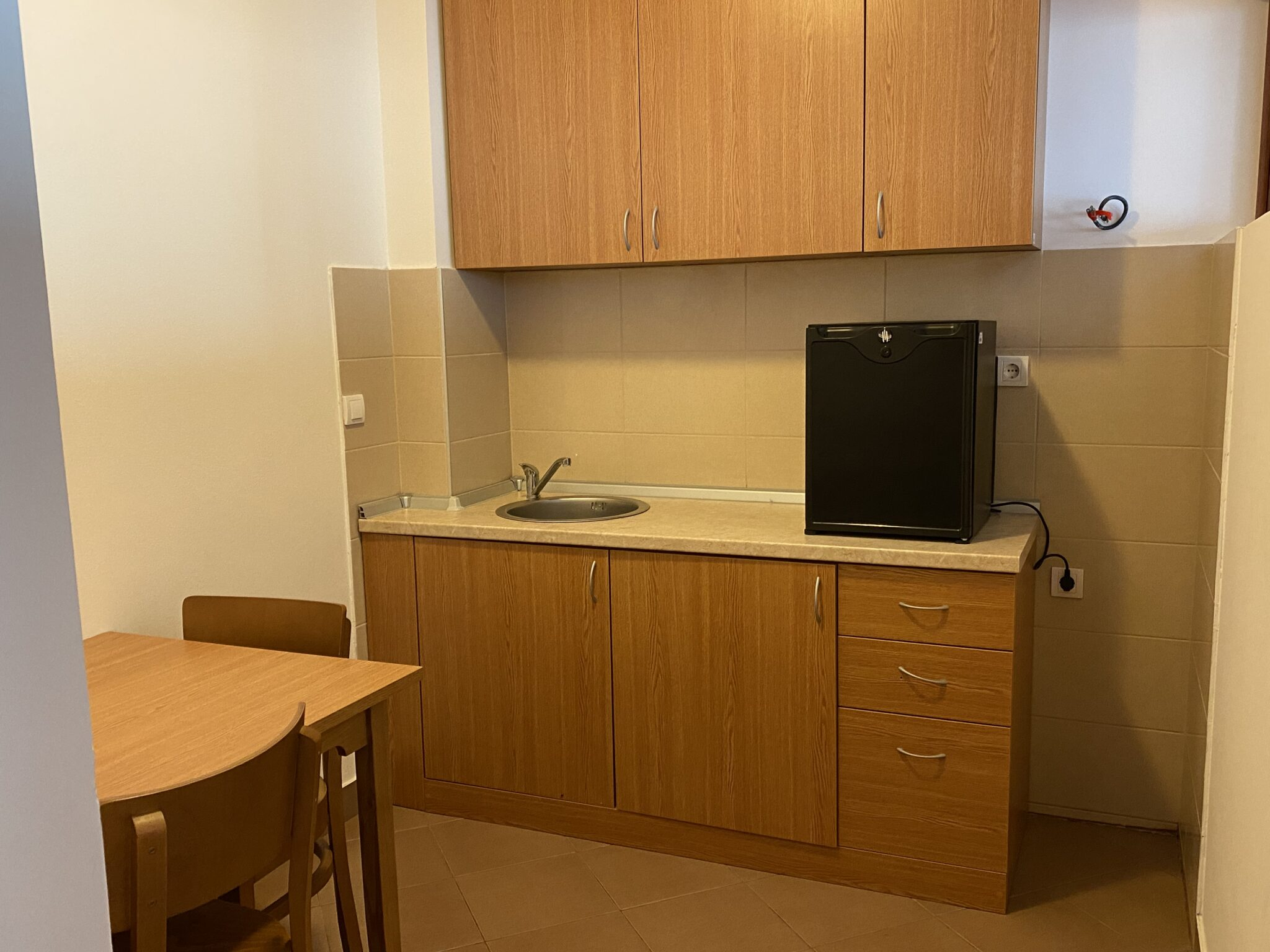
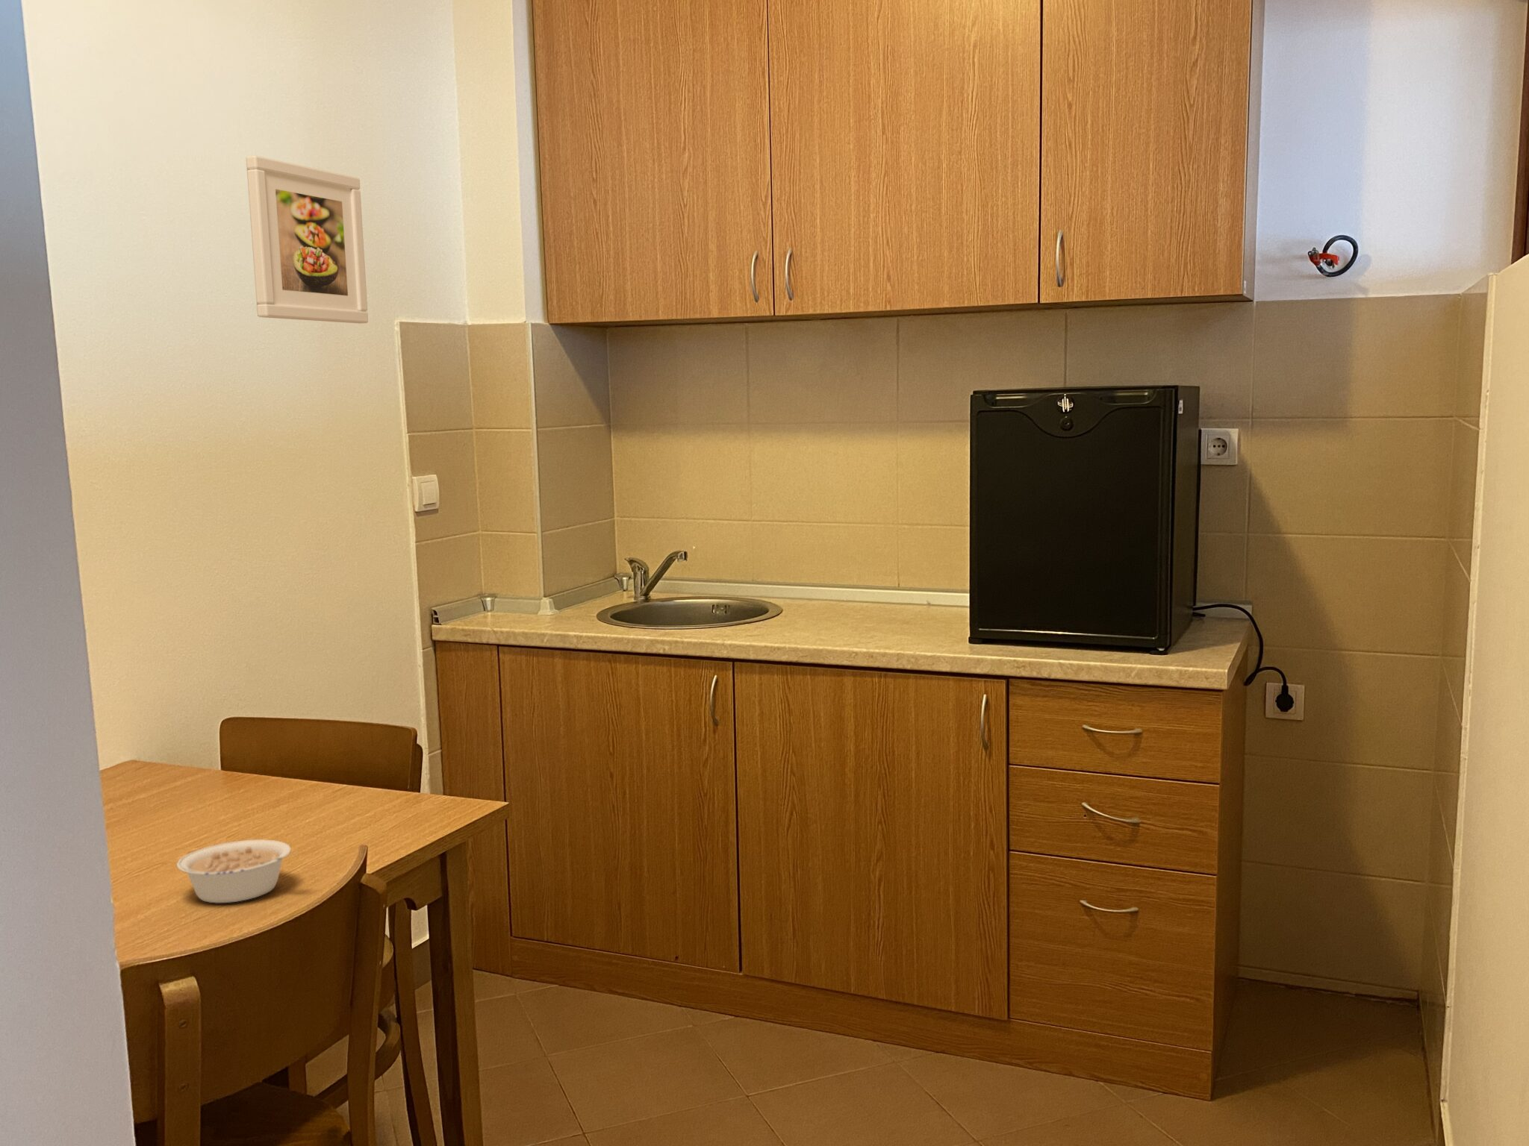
+ legume [176,839,301,904]
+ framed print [246,155,368,324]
